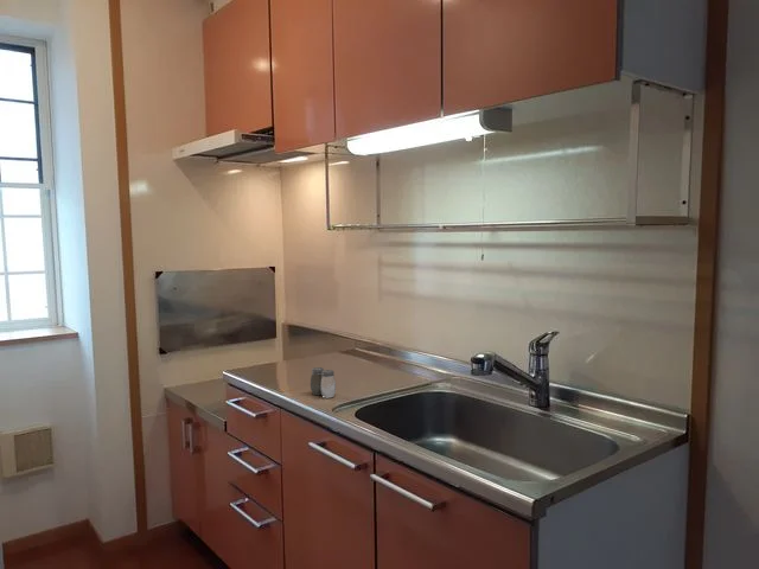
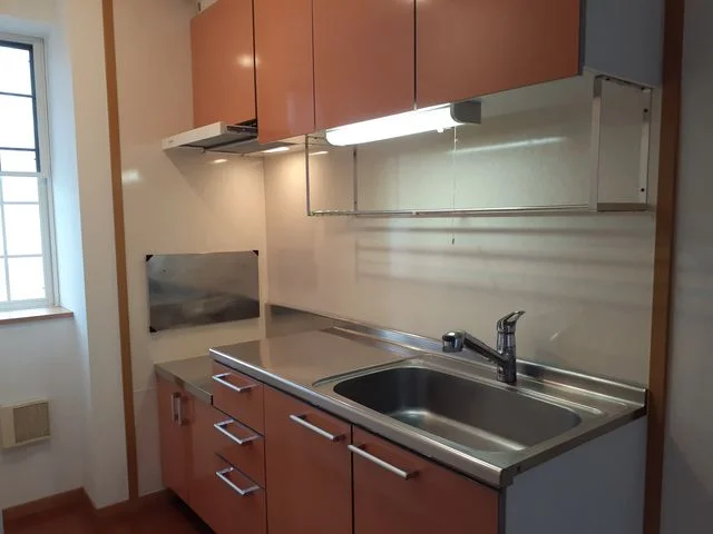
- salt and pepper shaker [310,366,337,399]
